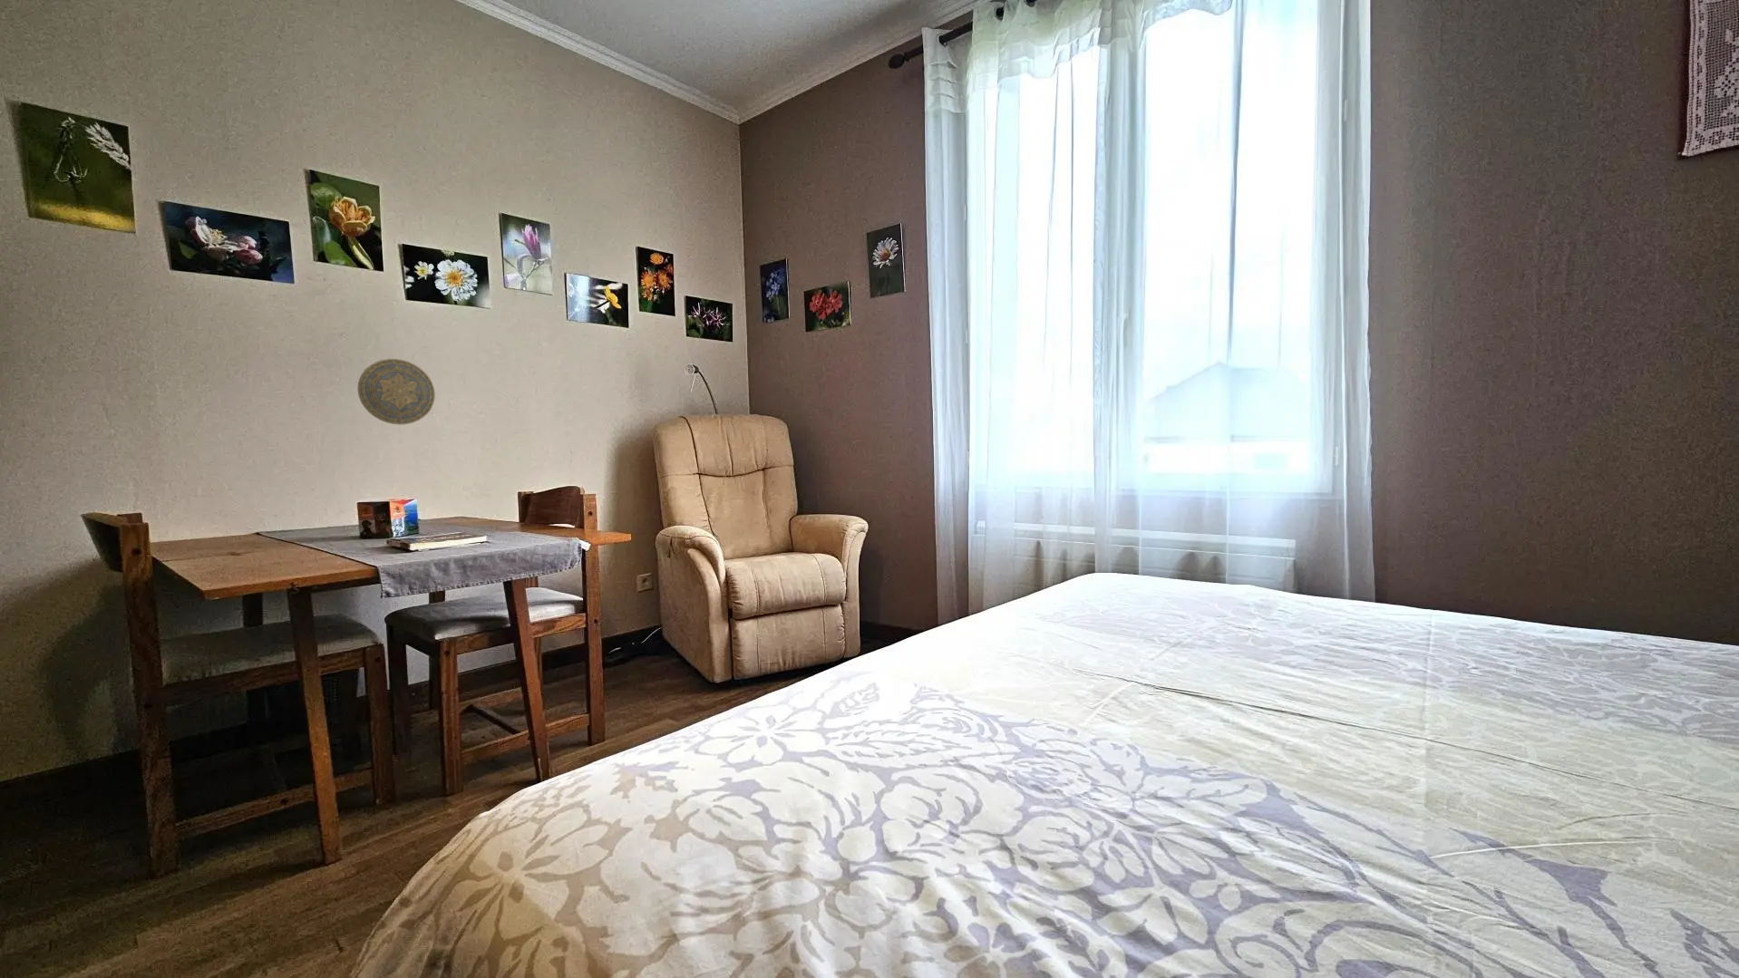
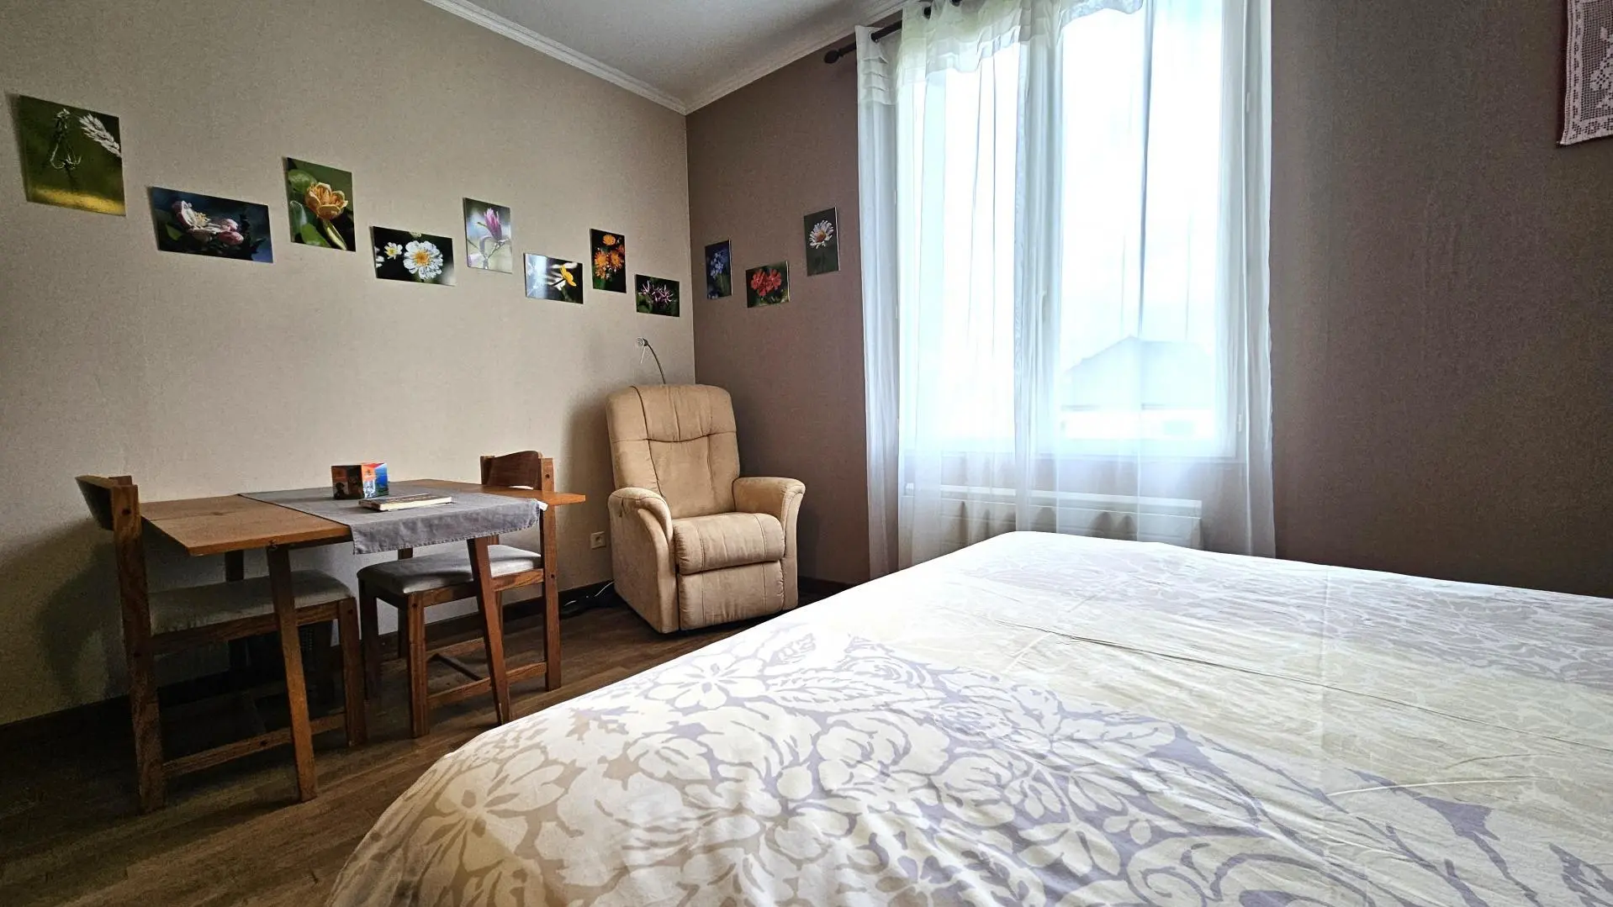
- decorative plate [357,358,436,425]
